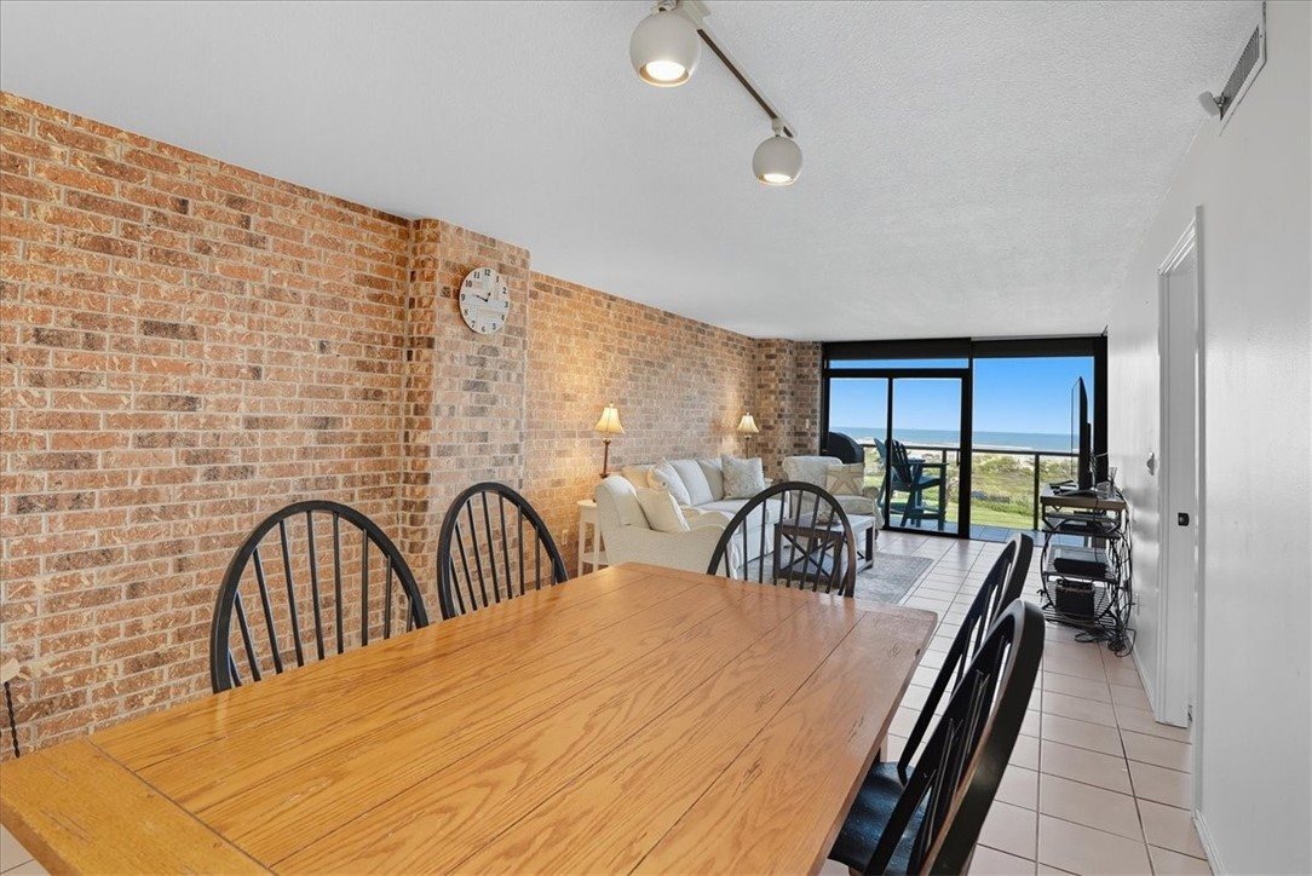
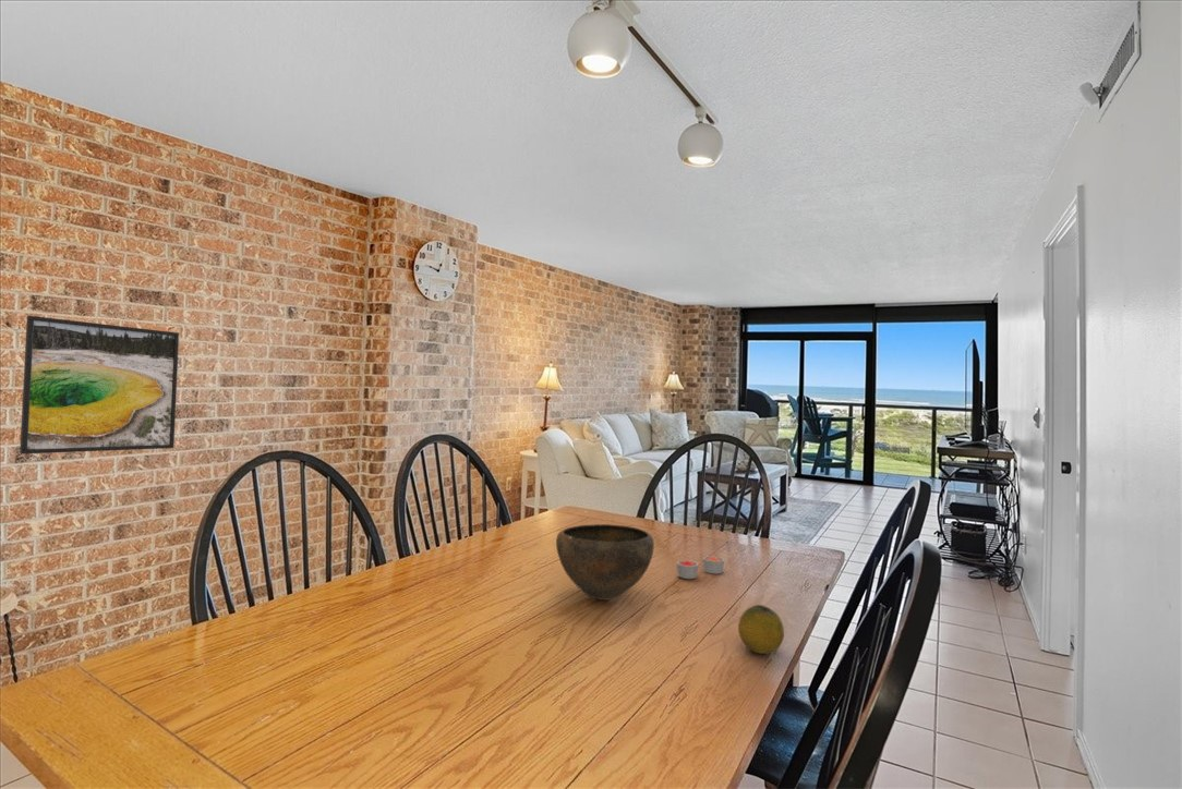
+ fruit [737,604,785,655]
+ bowl [555,523,655,602]
+ candle [676,555,725,580]
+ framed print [19,315,180,454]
